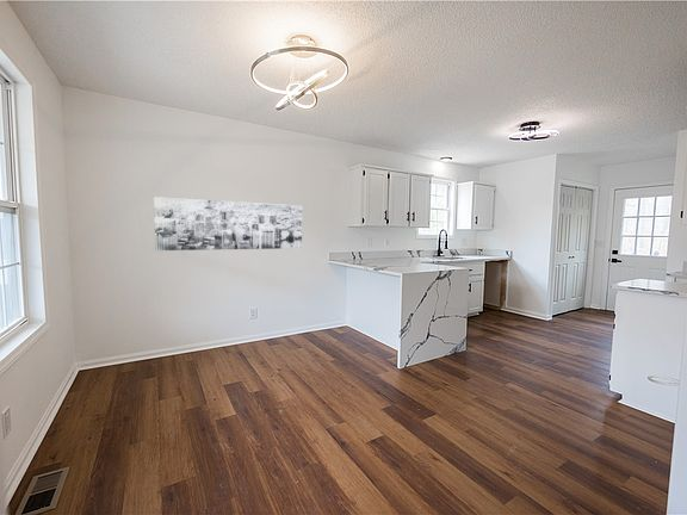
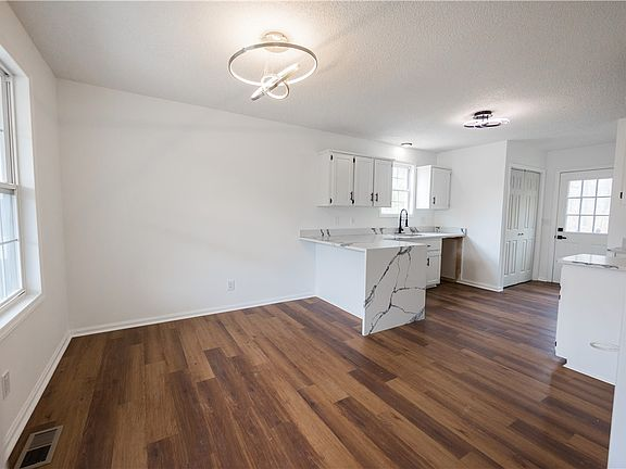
- wall art [153,196,303,252]
